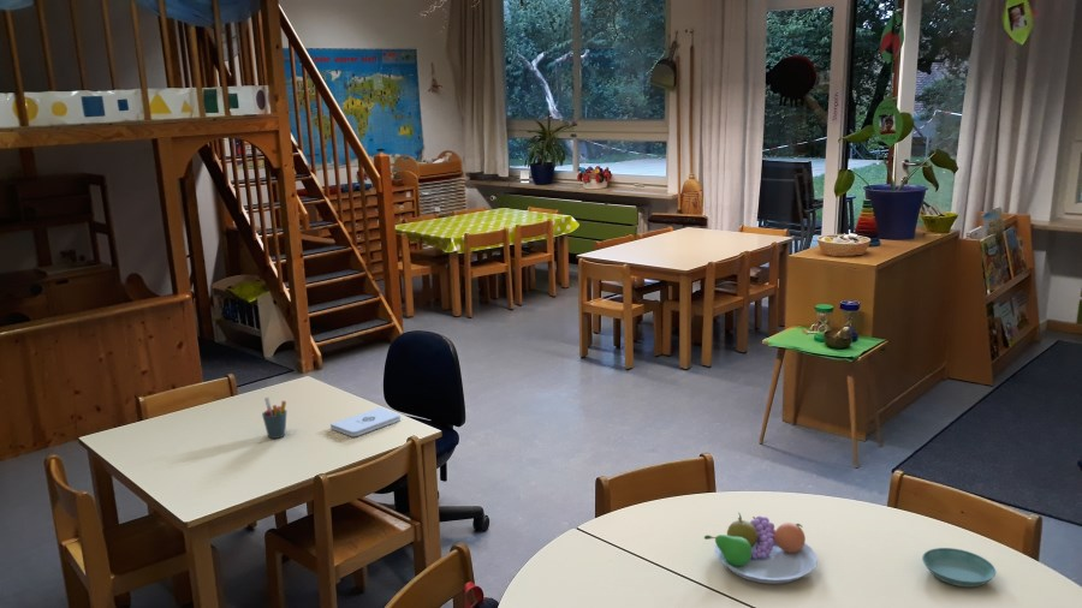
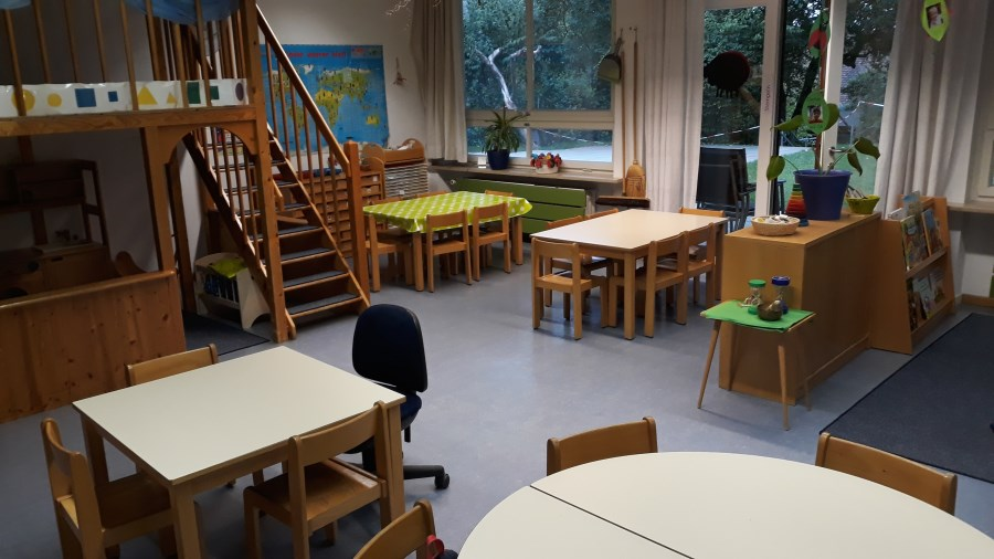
- notepad [329,406,403,437]
- saucer [921,547,997,589]
- fruit bowl [703,511,819,585]
- pen holder [261,397,287,440]
